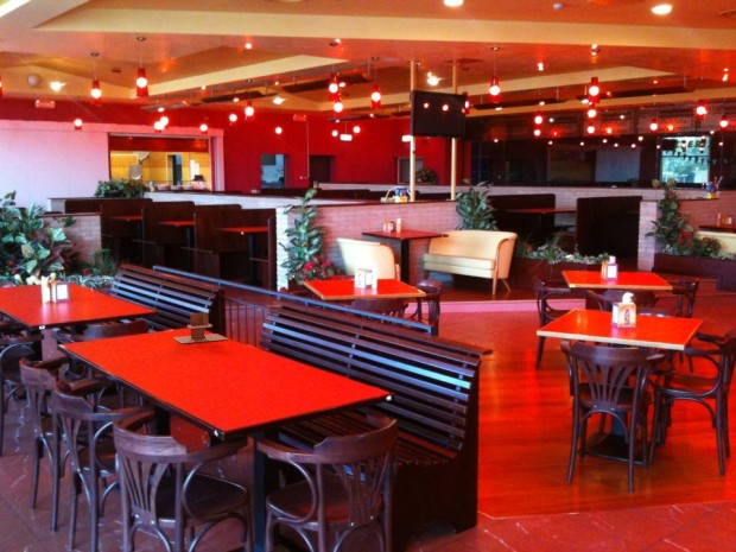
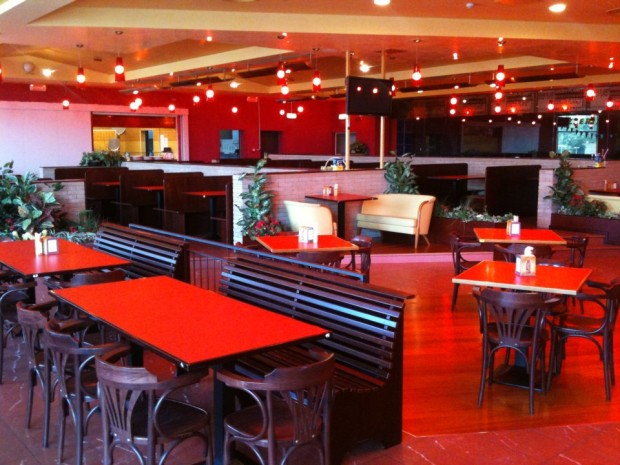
- napkin holder [172,311,229,344]
